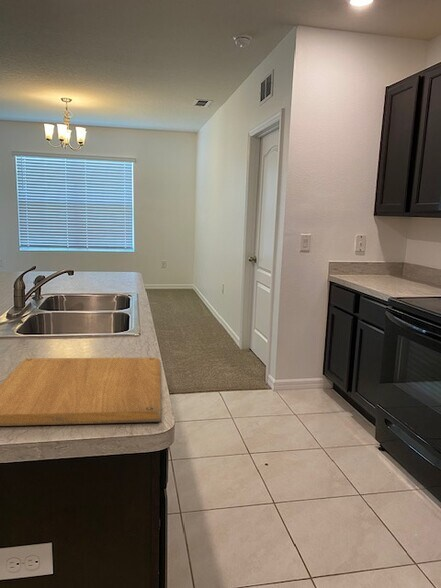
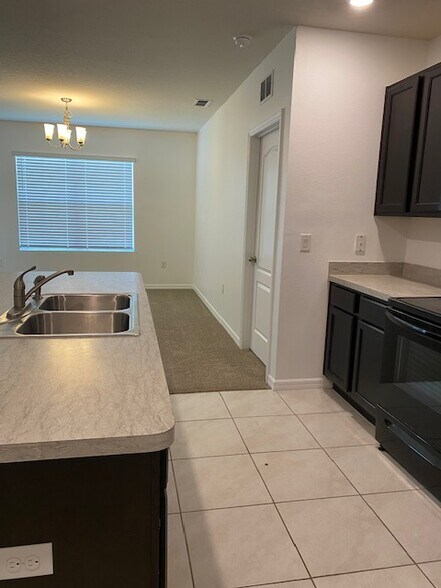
- chopping board [0,357,162,427]
